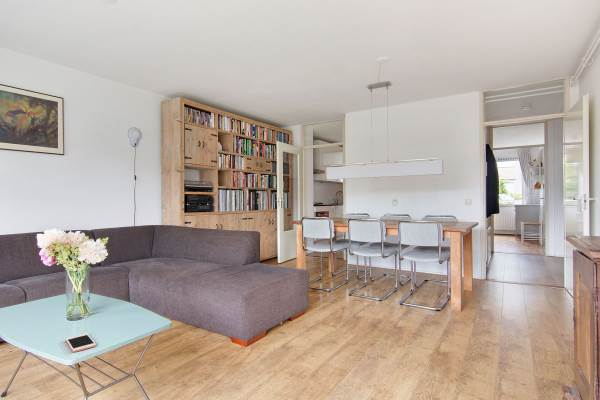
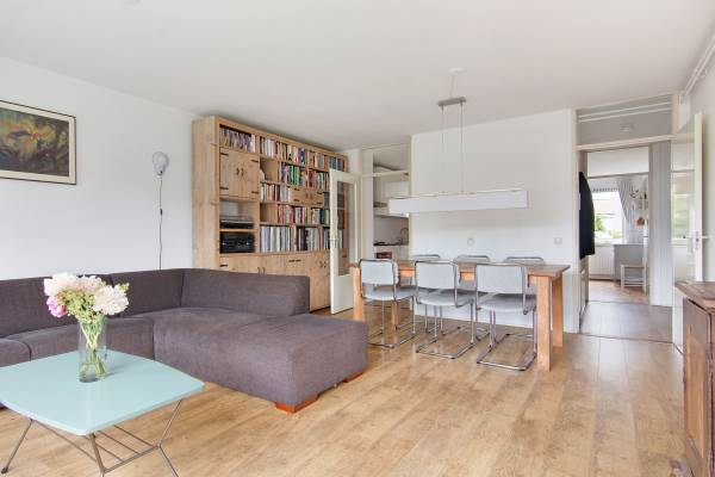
- cell phone [65,332,97,353]
